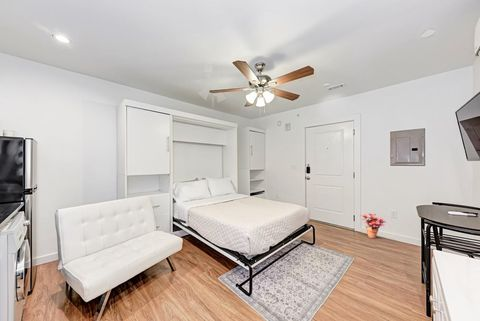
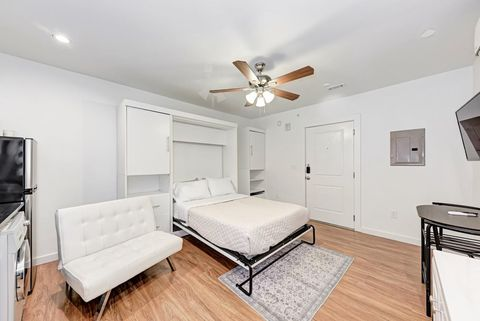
- potted plant [360,213,387,239]
